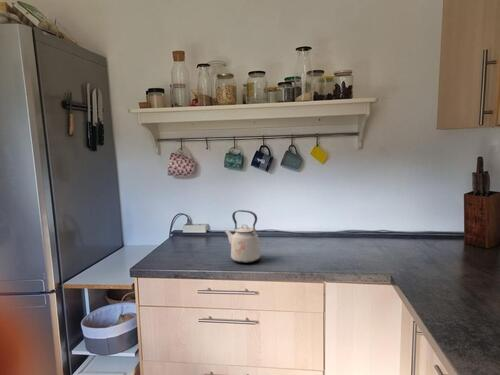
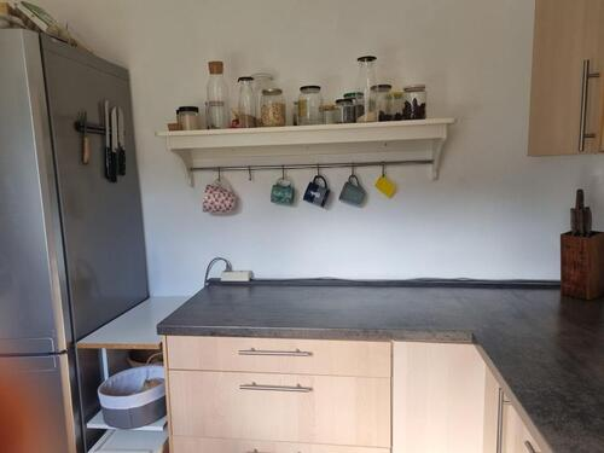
- kettle [223,209,262,264]
